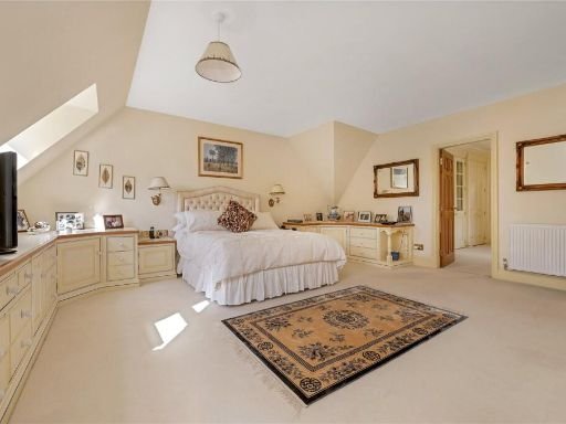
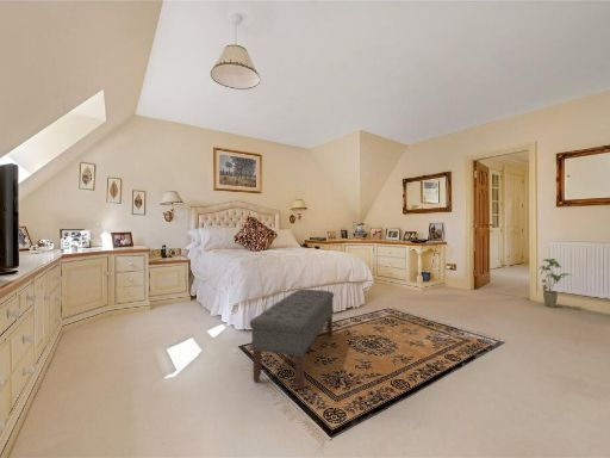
+ house plant [539,258,572,309]
+ bench [249,289,335,390]
